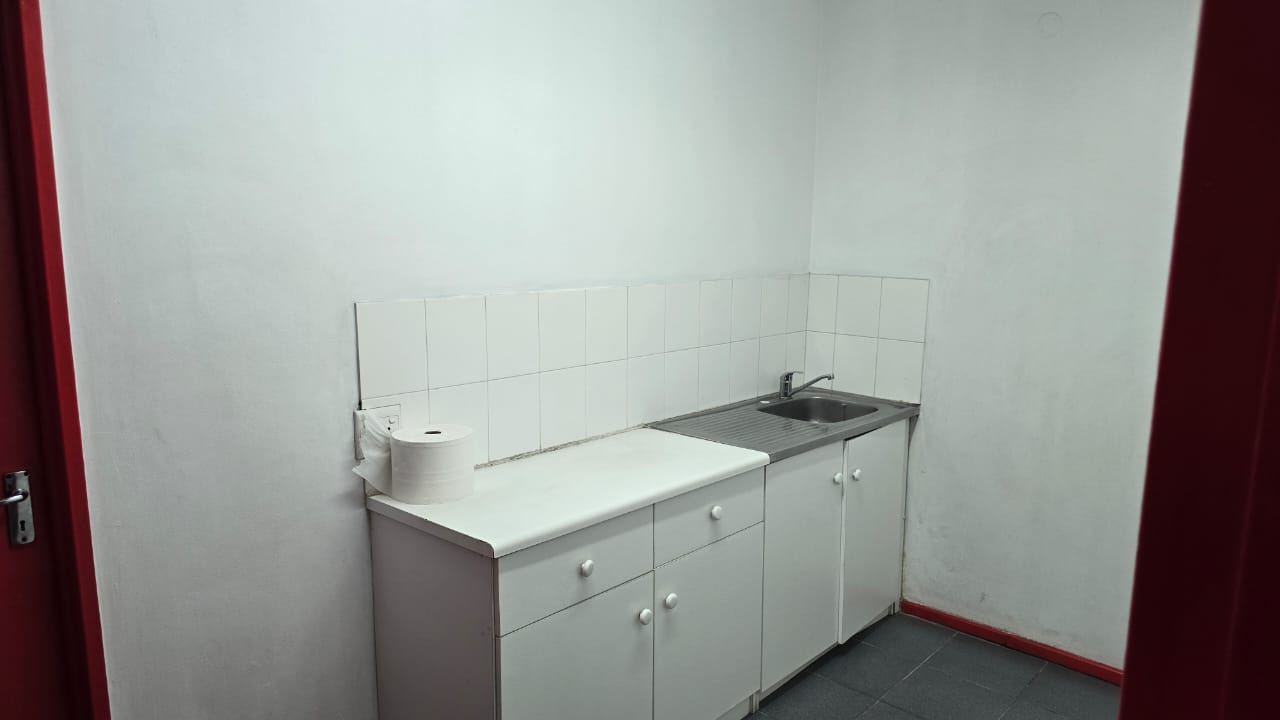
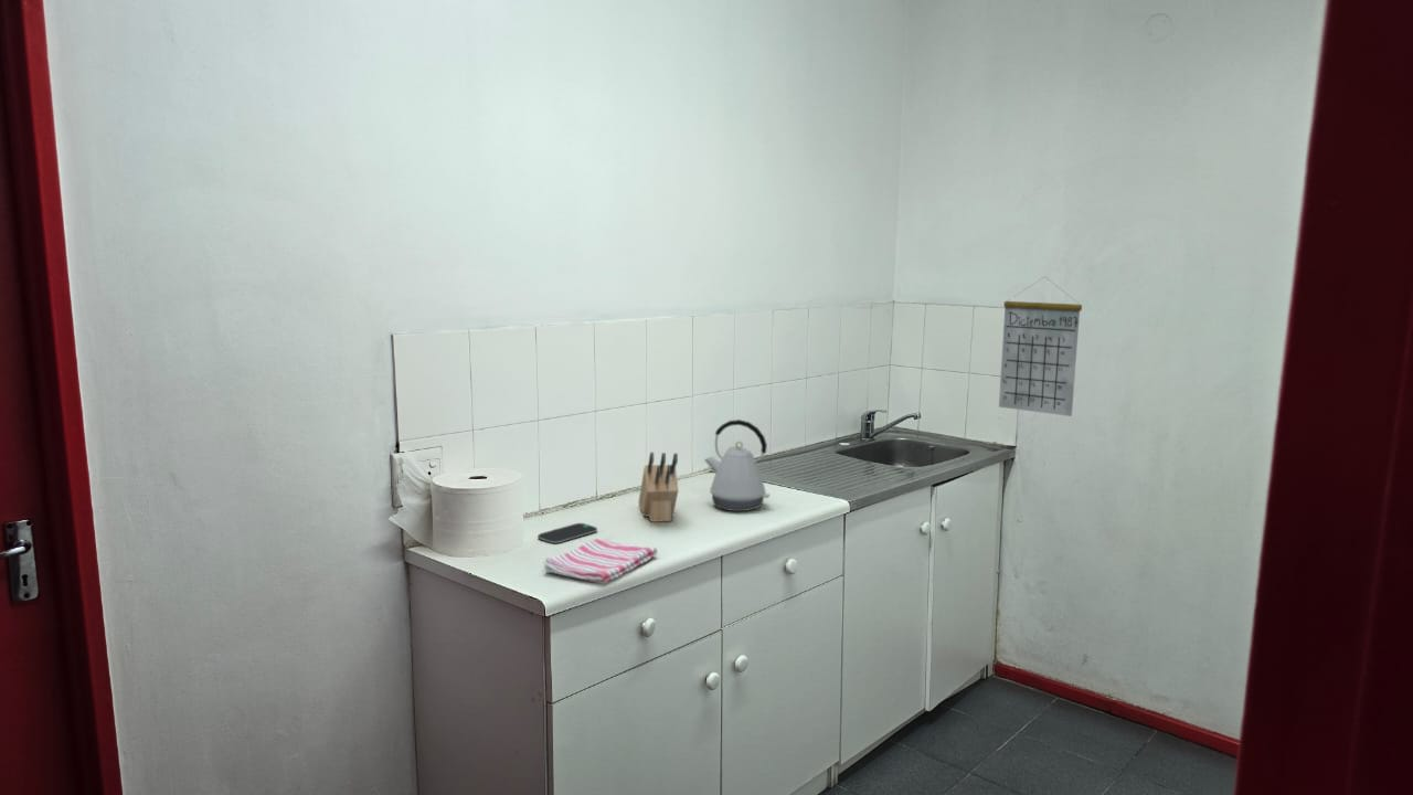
+ kettle [703,418,771,512]
+ dish towel [543,538,659,585]
+ knife block [637,452,680,523]
+ smartphone [536,522,598,544]
+ calendar [998,275,1083,417]
